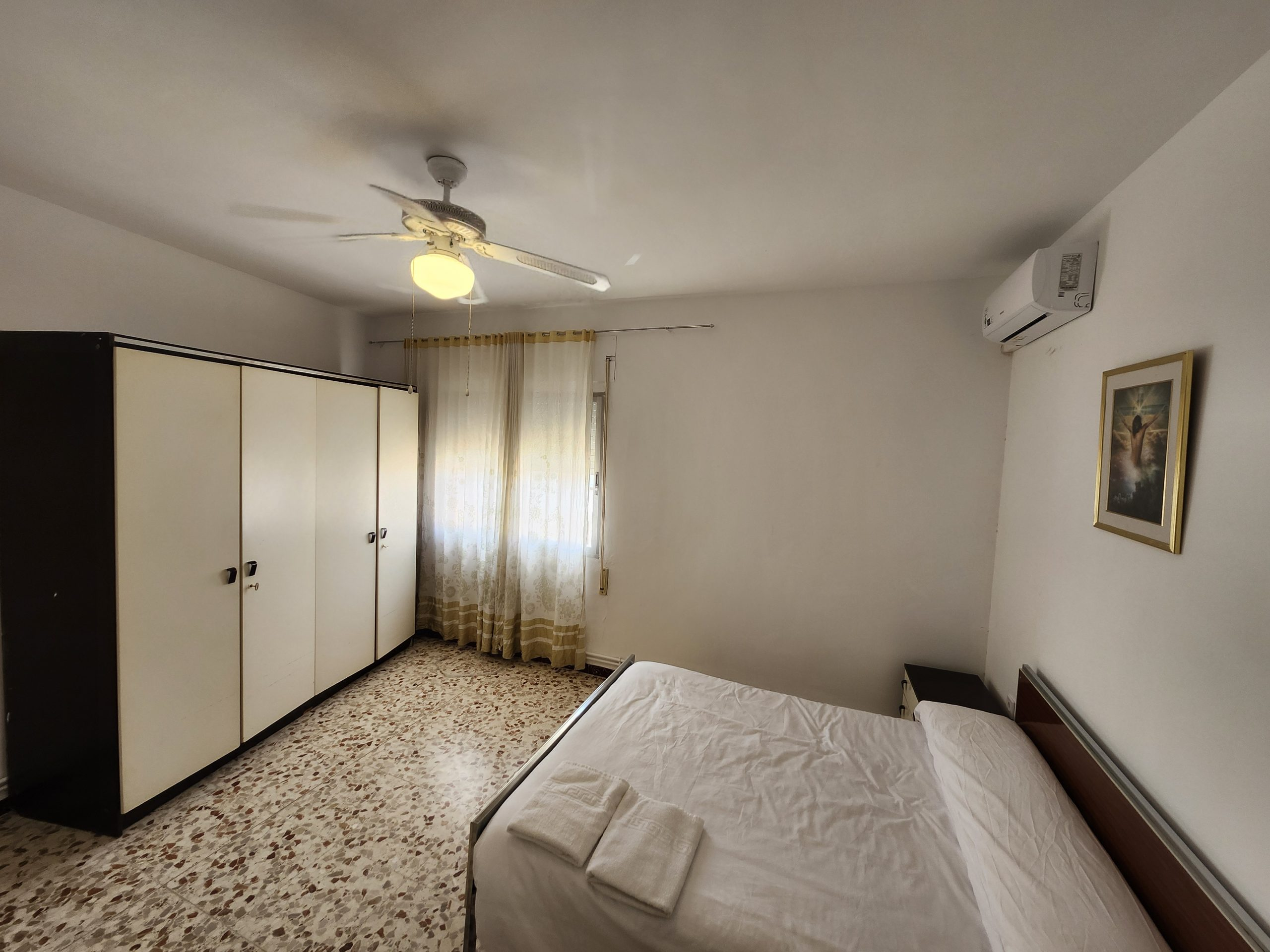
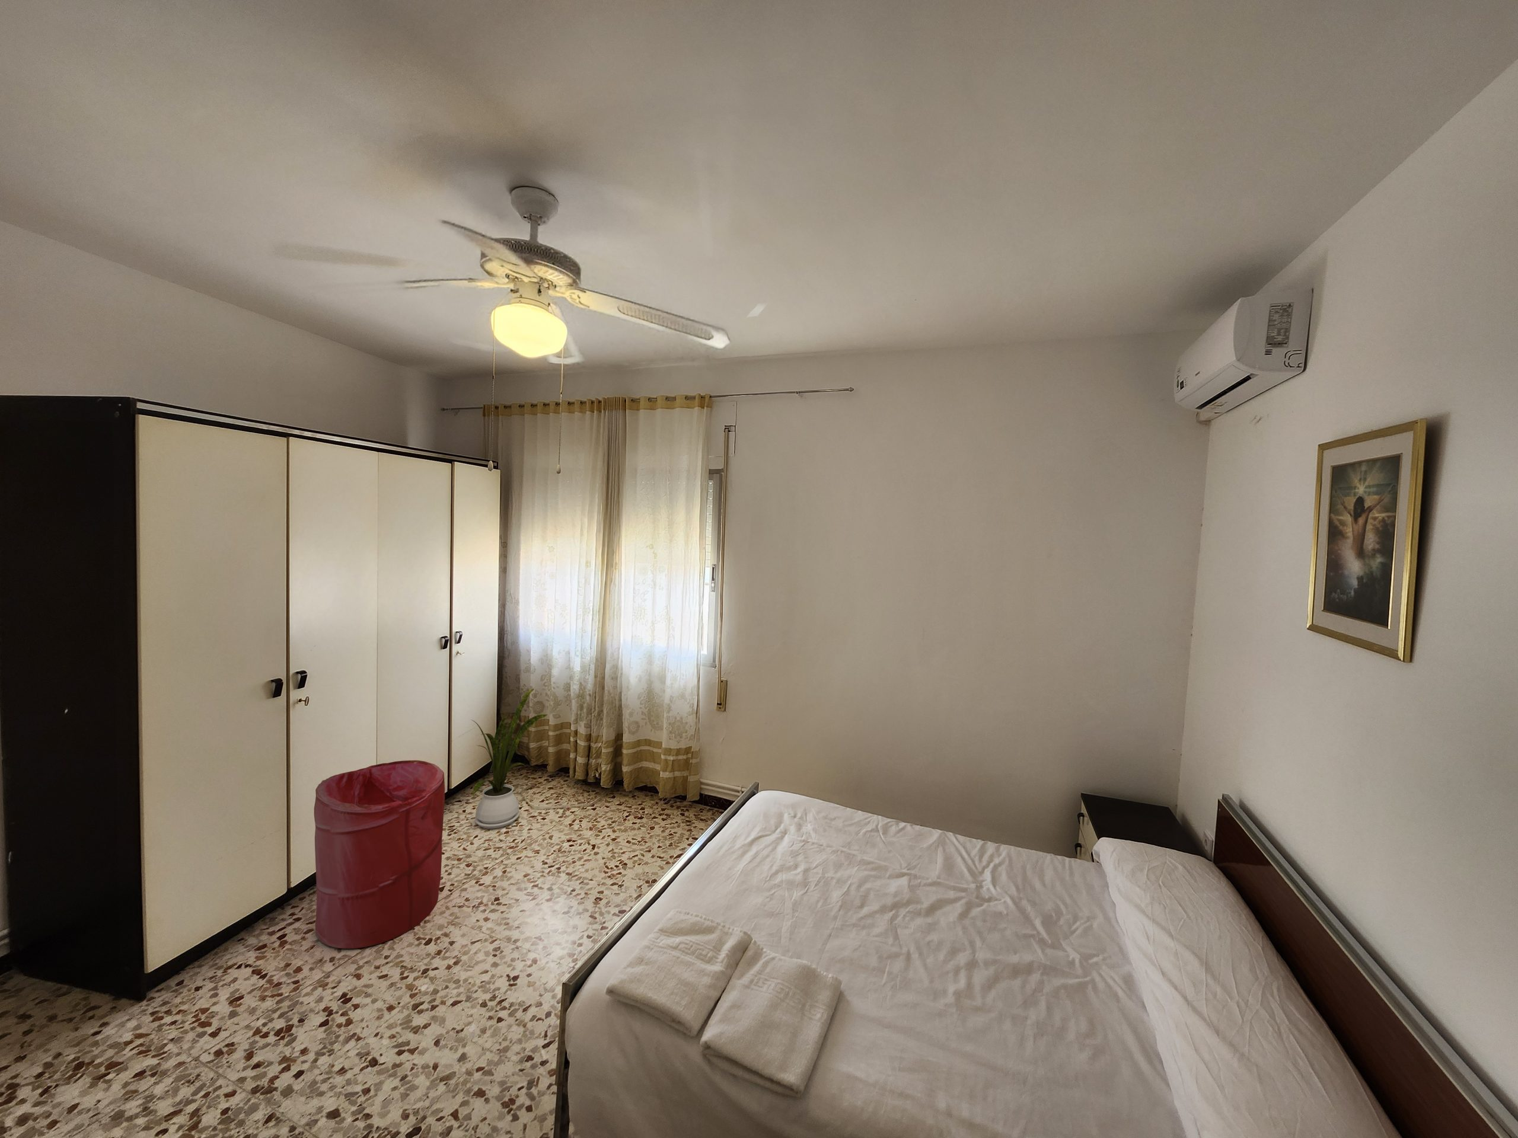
+ laundry hamper [313,760,446,949]
+ house plant [470,689,547,830]
